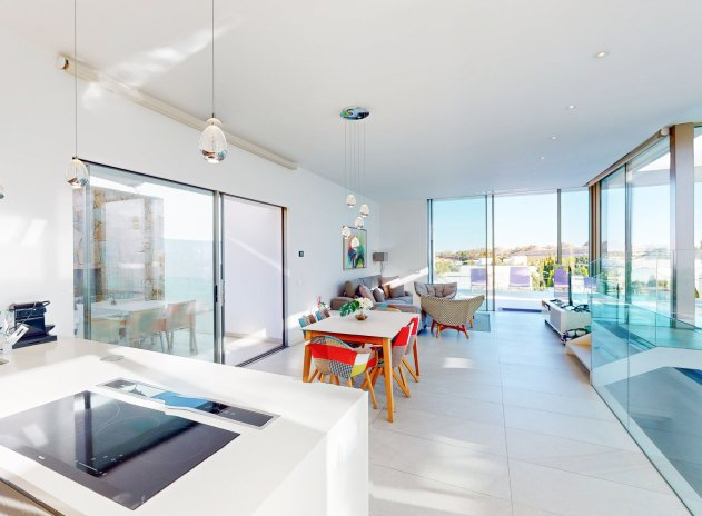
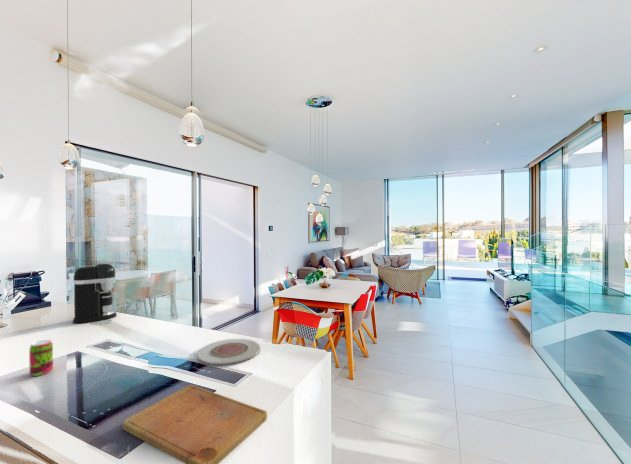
+ plate [196,338,261,366]
+ coffee maker [72,262,118,324]
+ beverage can [28,339,54,377]
+ cutting board [121,384,268,464]
